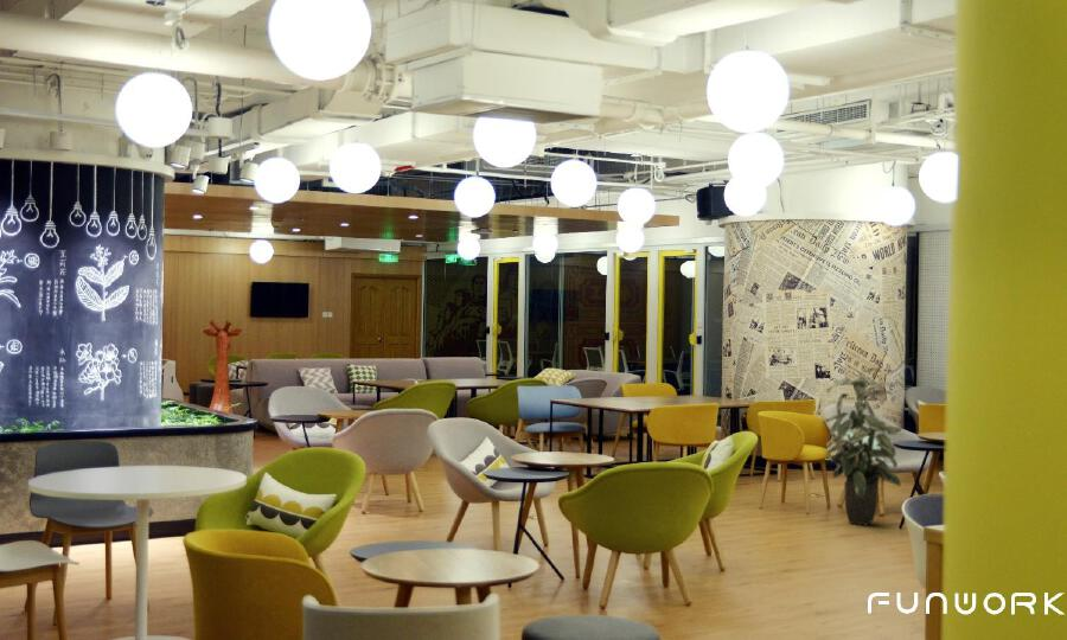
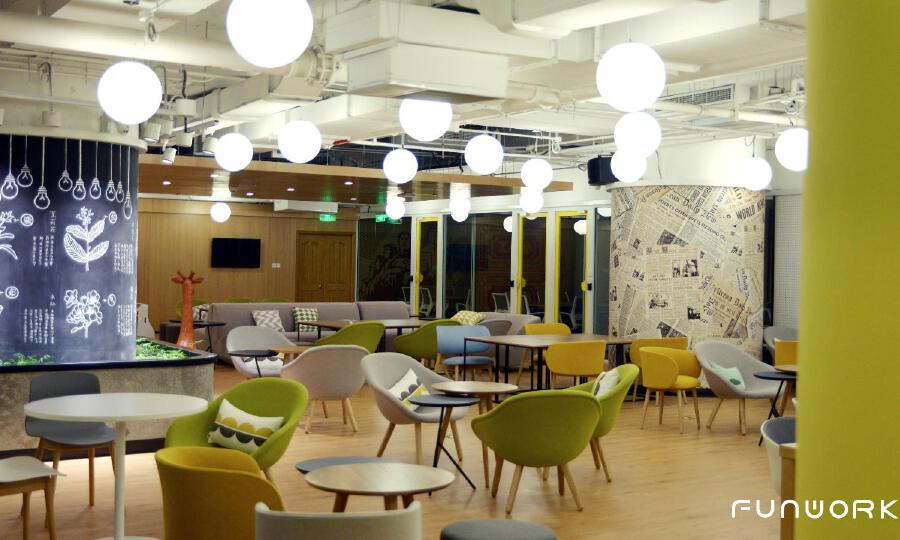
- indoor plant [824,366,905,527]
